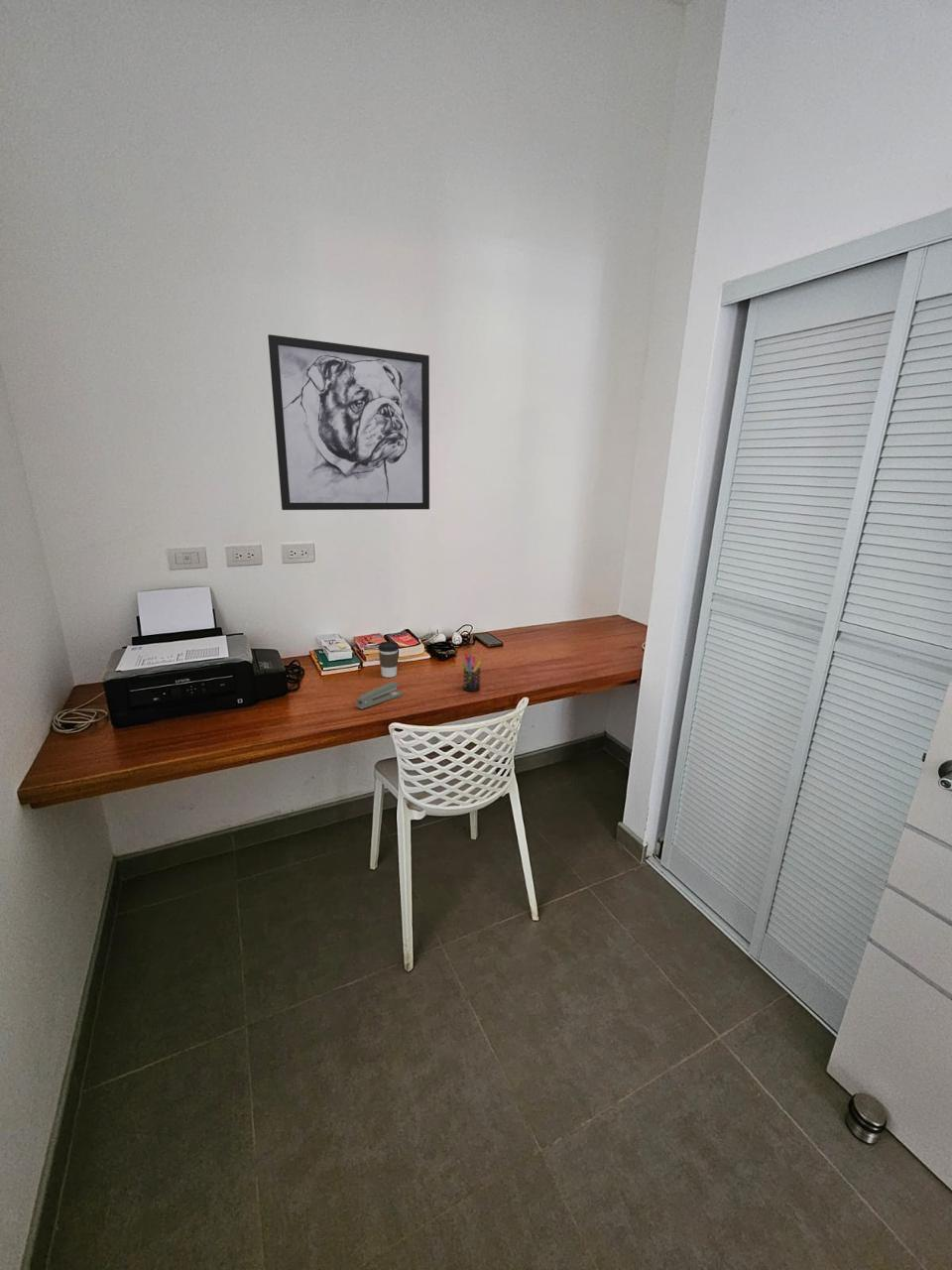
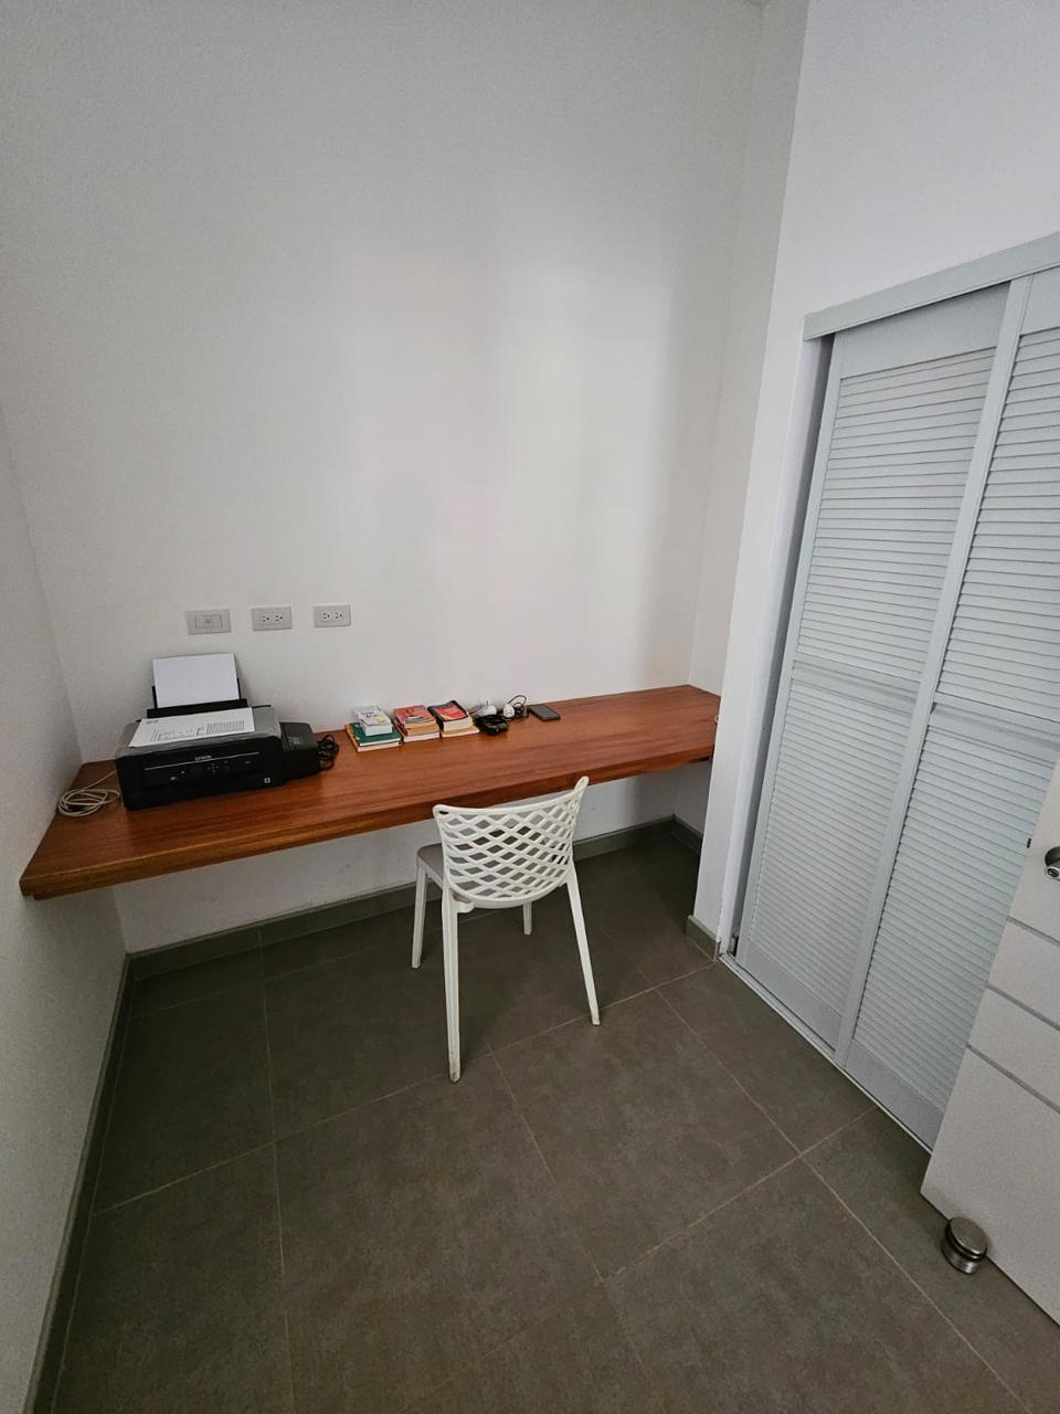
- coffee cup [377,641,400,679]
- wall art [267,333,430,511]
- pen holder [461,652,482,693]
- stapler [355,681,404,709]
